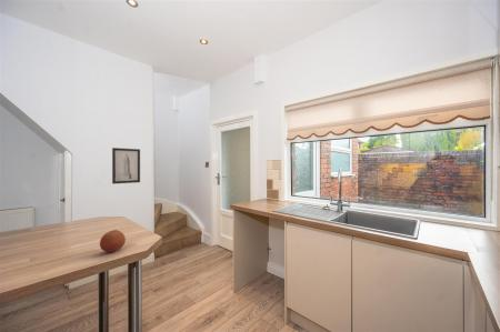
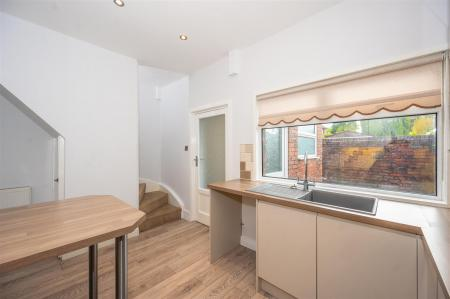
- wall art [111,147,141,185]
- fruit [99,229,127,253]
